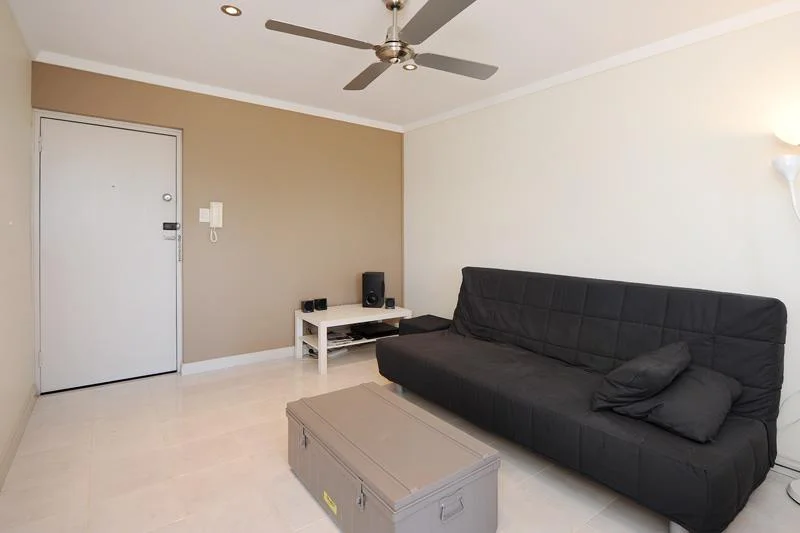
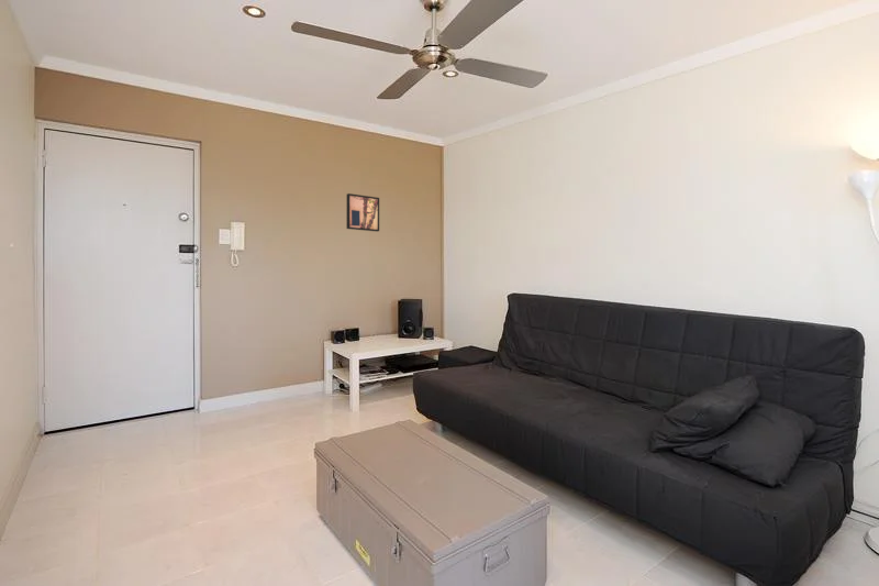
+ wall art [345,192,380,233]
